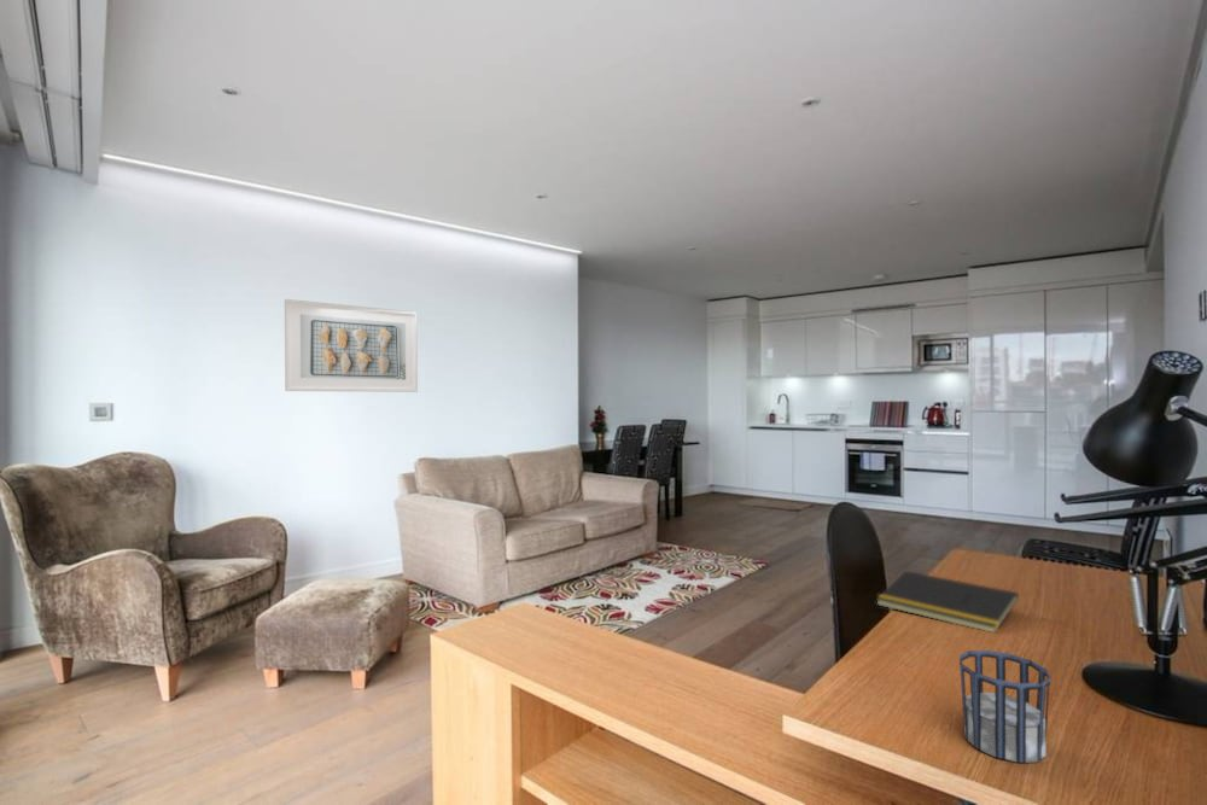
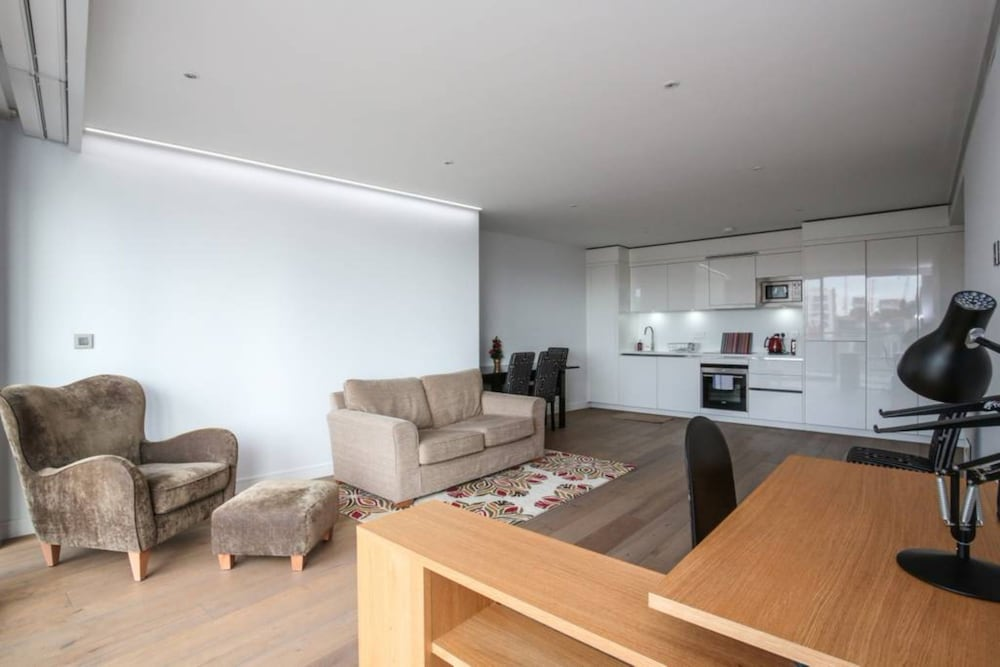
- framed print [284,298,419,393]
- notepad [875,570,1020,634]
- cup [958,649,1051,764]
